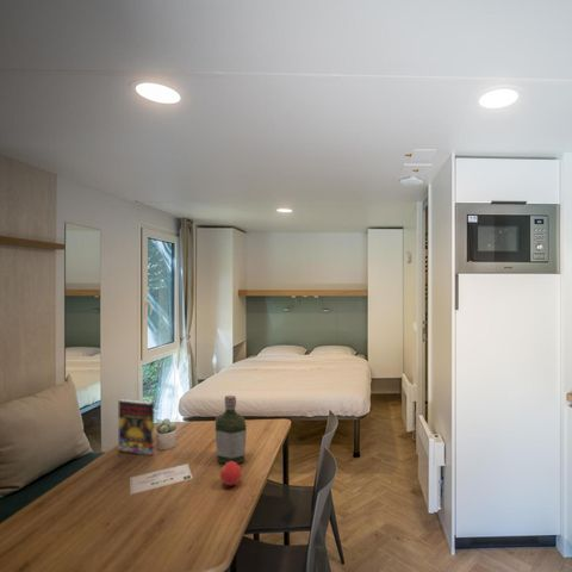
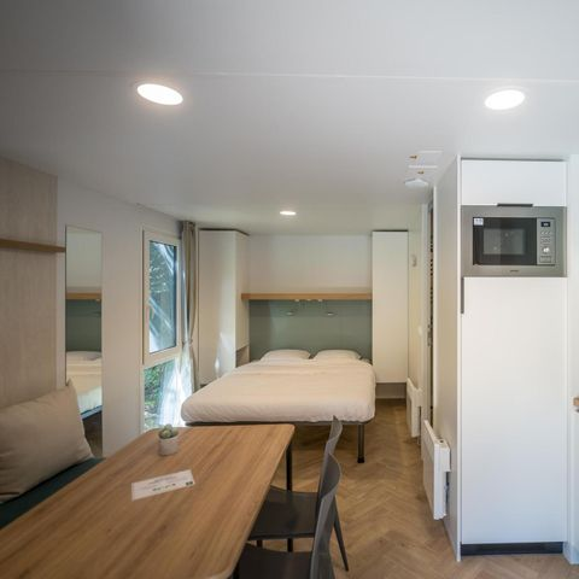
- fruit [218,461,242,486]
- bottle [214,394,248,465]
- book [117,398,155,456]
